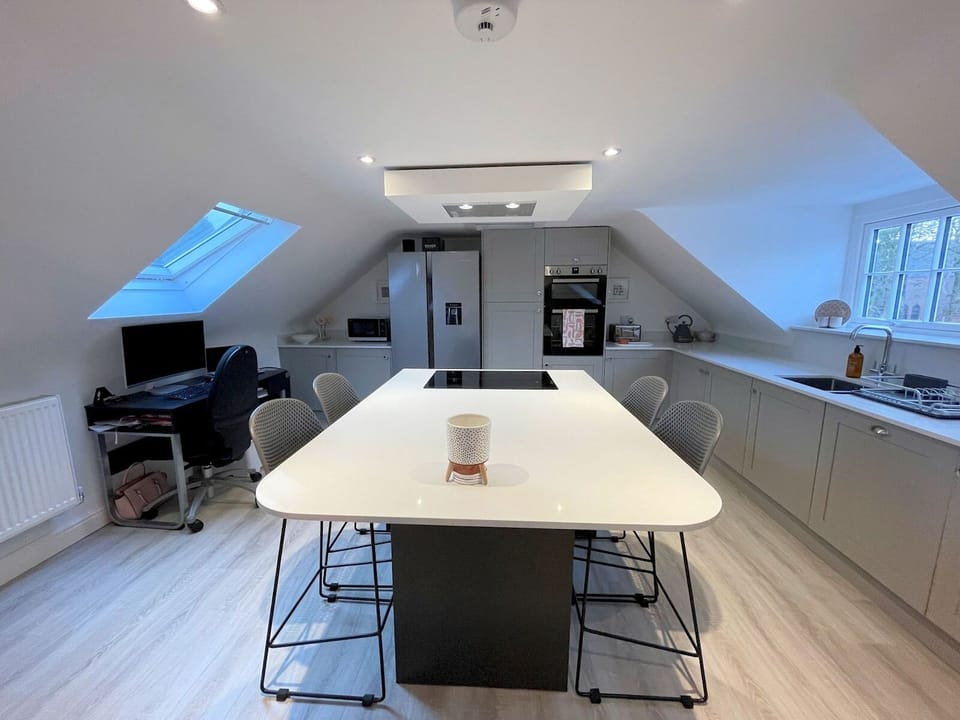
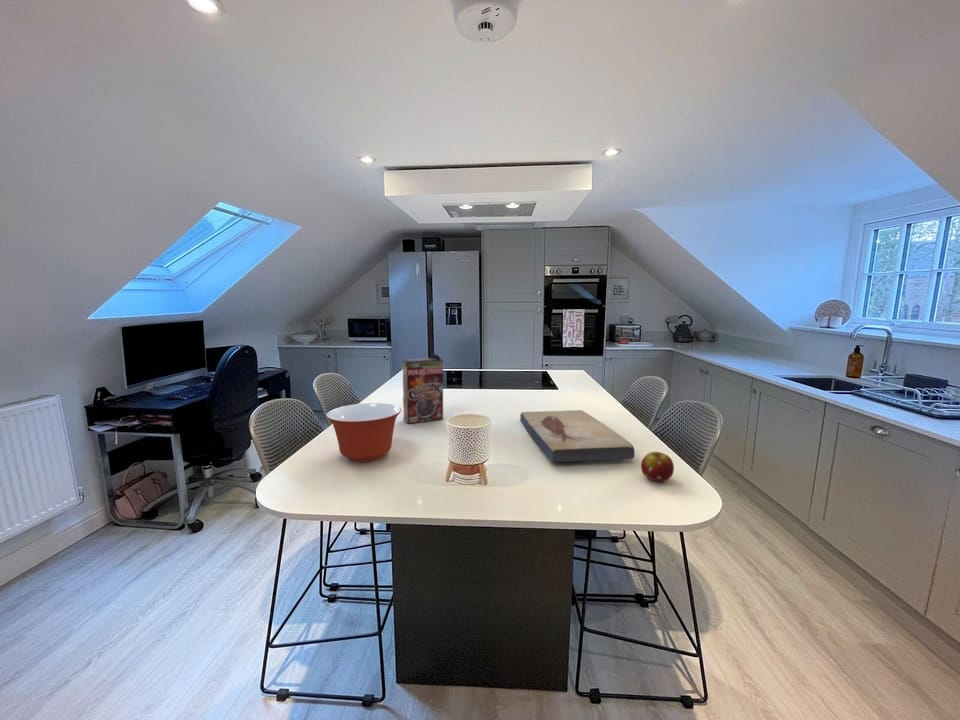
+ mixing bowl [325,402,402,463]
+ fish fossil [519,409,636,463]
+ cereal box [402,353,444,424]
+ fruit [640,451,675,483]
